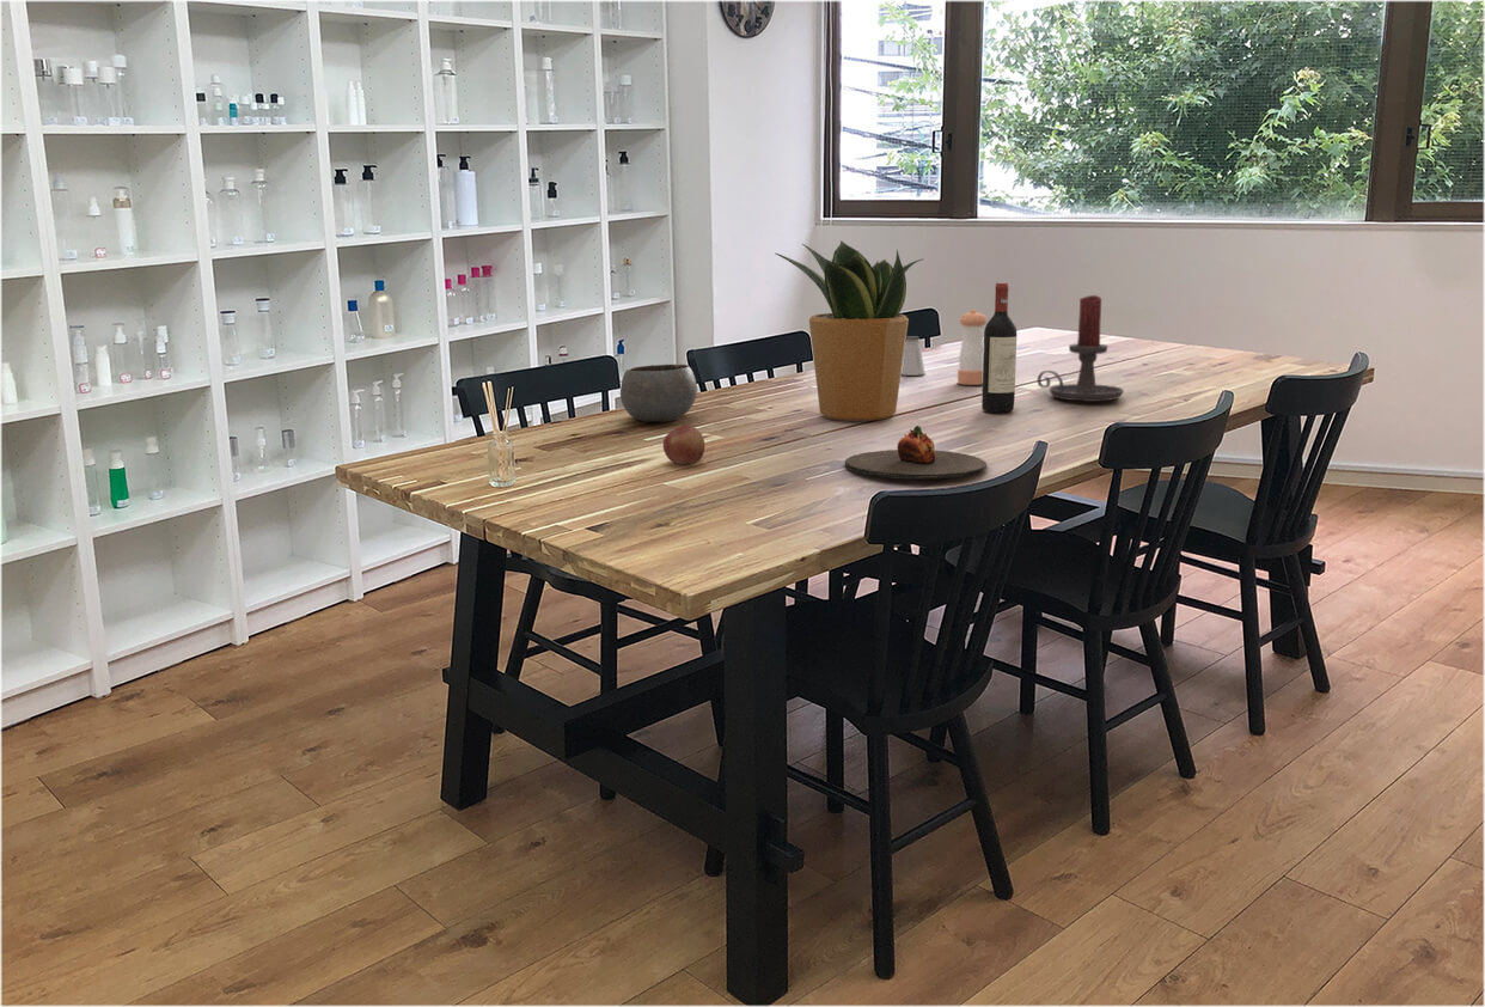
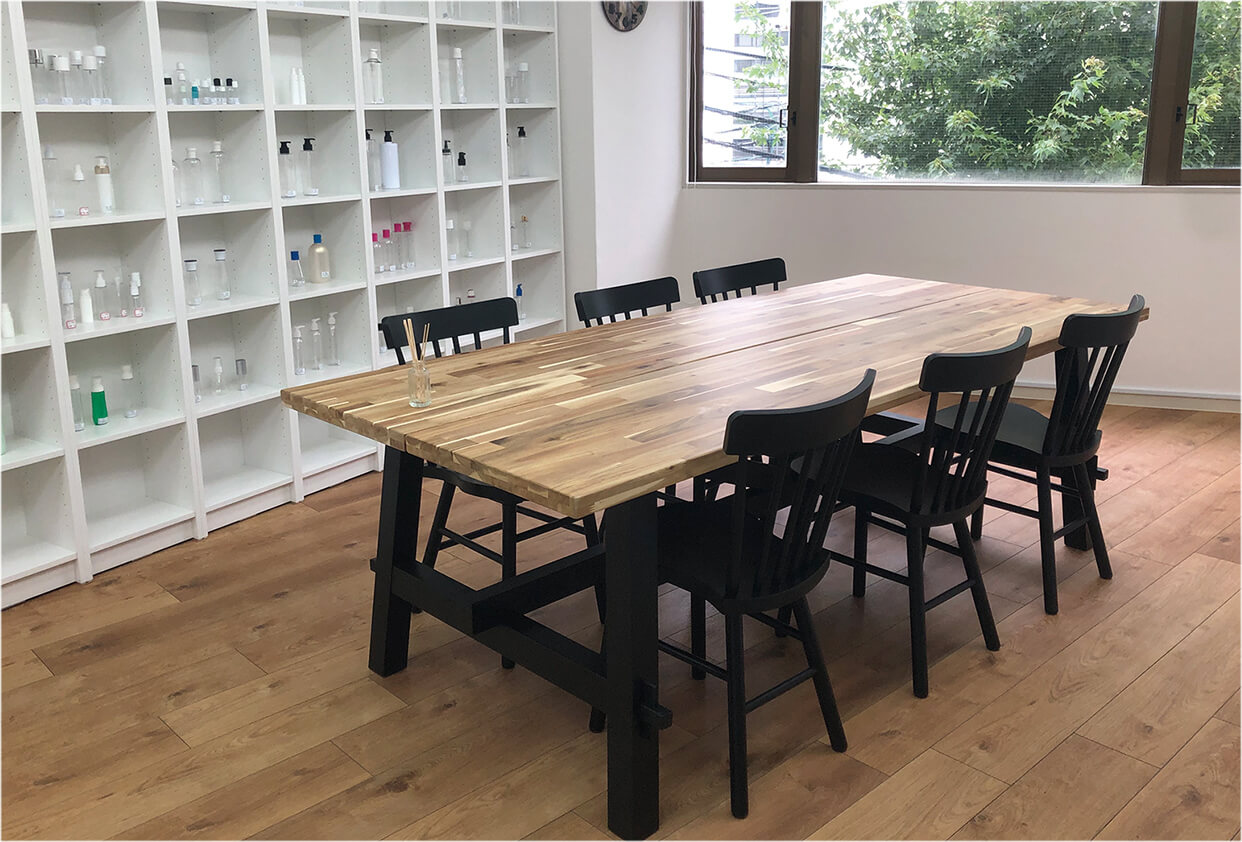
- plate [844,425,988,481]
- apple [662,425,705,465]
- wine bottle [980,281,1018,414]
- pepper shaker [957,309,988,386]
- saltshaker [900,335,927,377]
- candle holder [1035,294,1125,402]
- potted plant [775,239,923,422]
- bowl [619,364,698,422]
